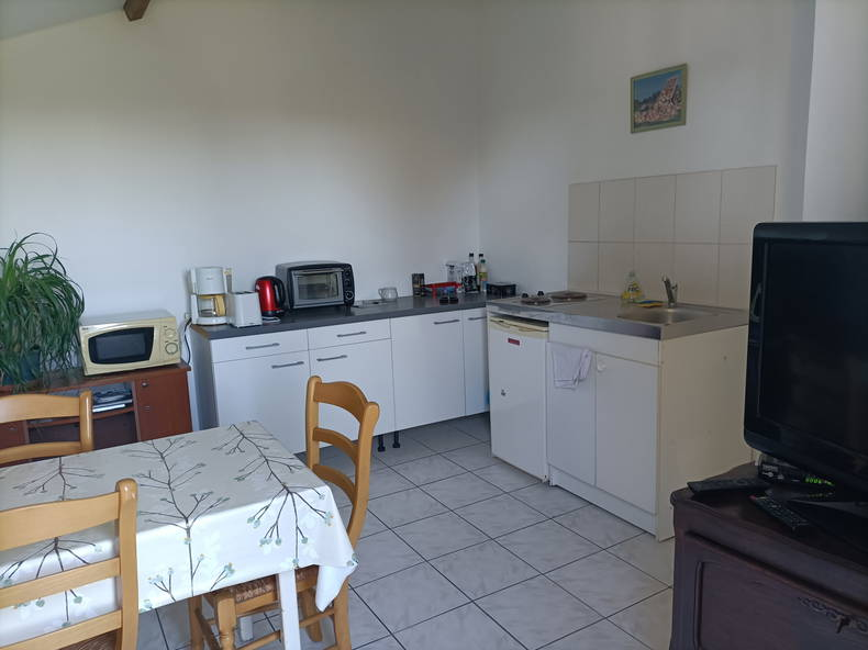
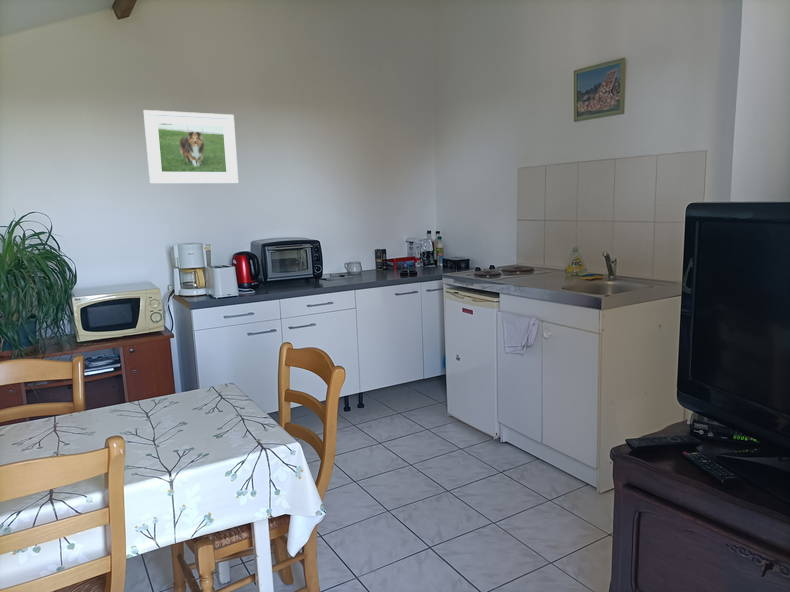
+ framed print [142,109,239,185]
